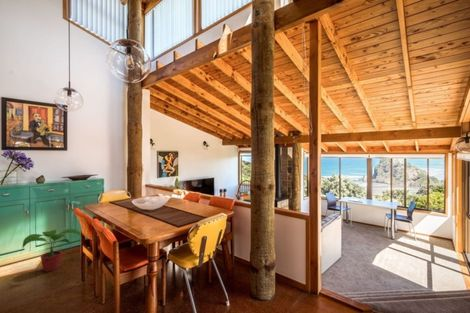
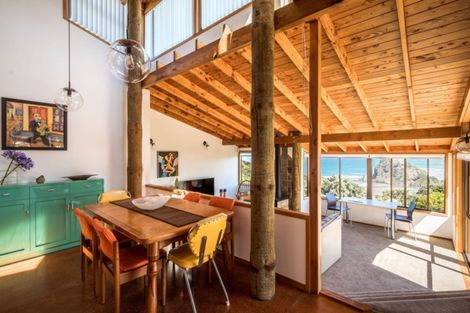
- potted plant [22,228,82,273]
